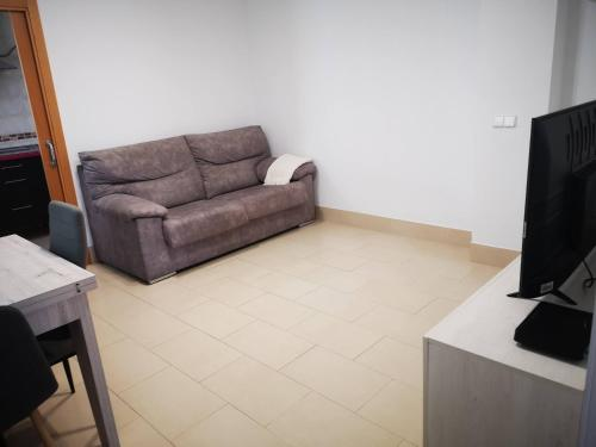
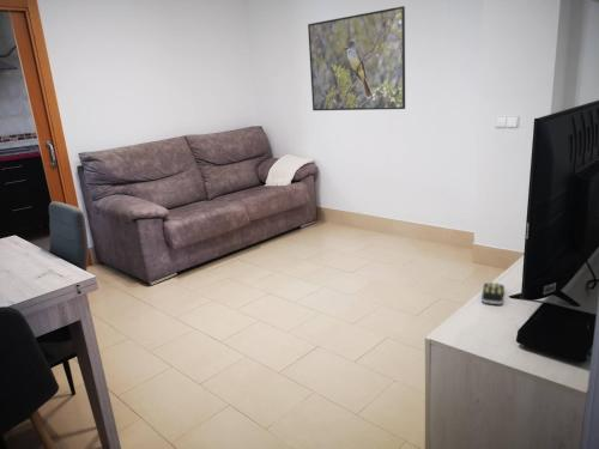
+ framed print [307,5,406,111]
+ remote control [480,281,506,305]
